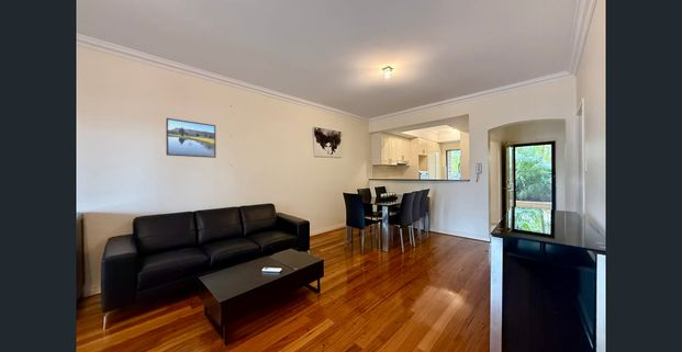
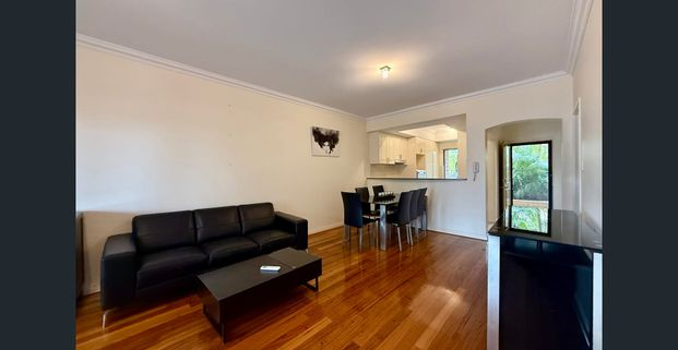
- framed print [165,117,217,159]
